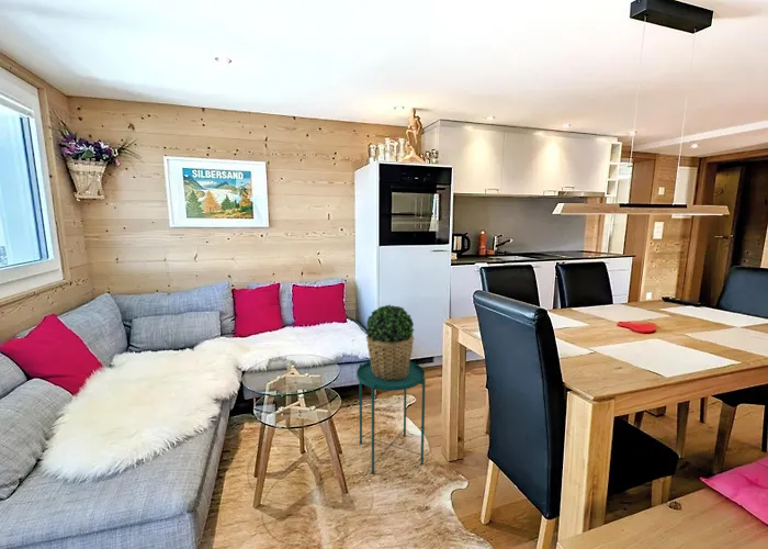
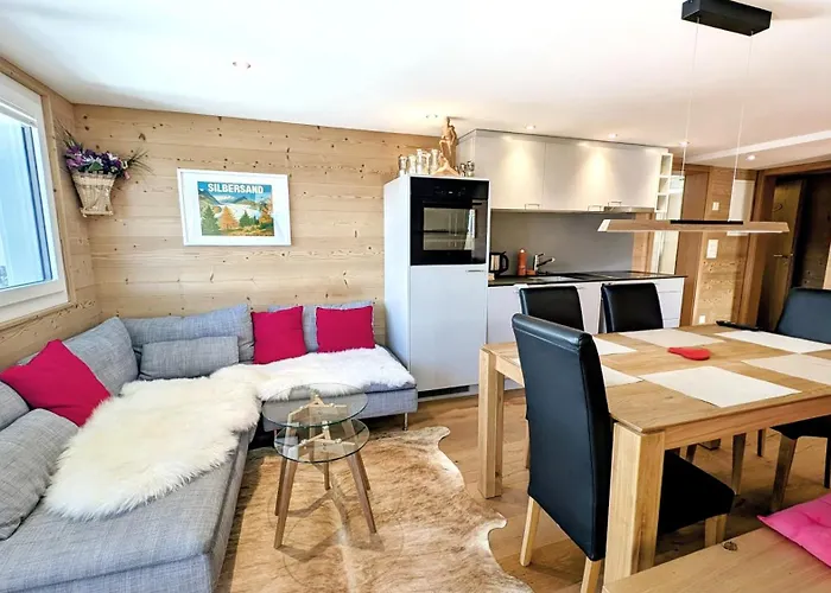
- side table [355,360,427,475]
- potted plant [365,304,416,381]
